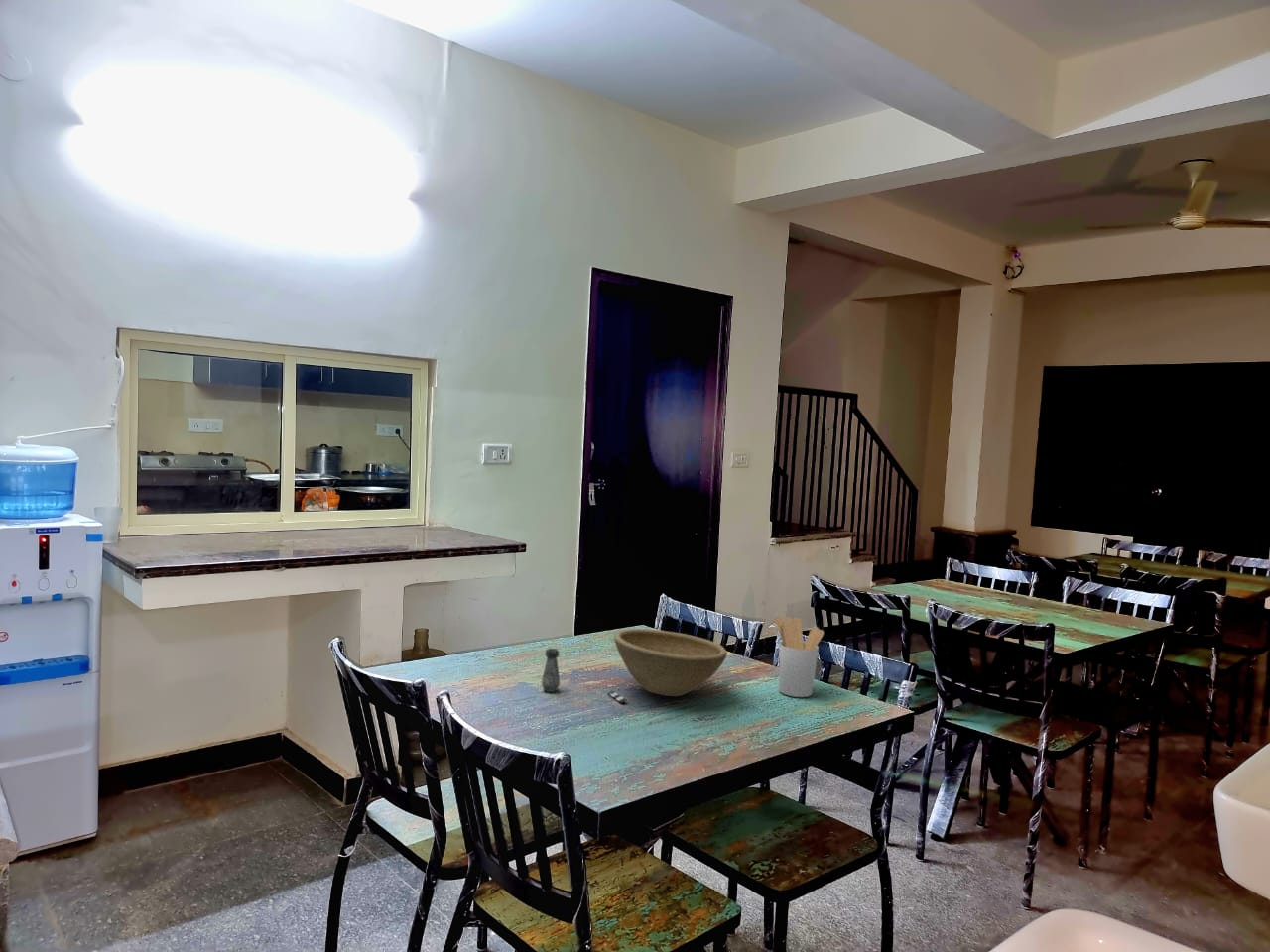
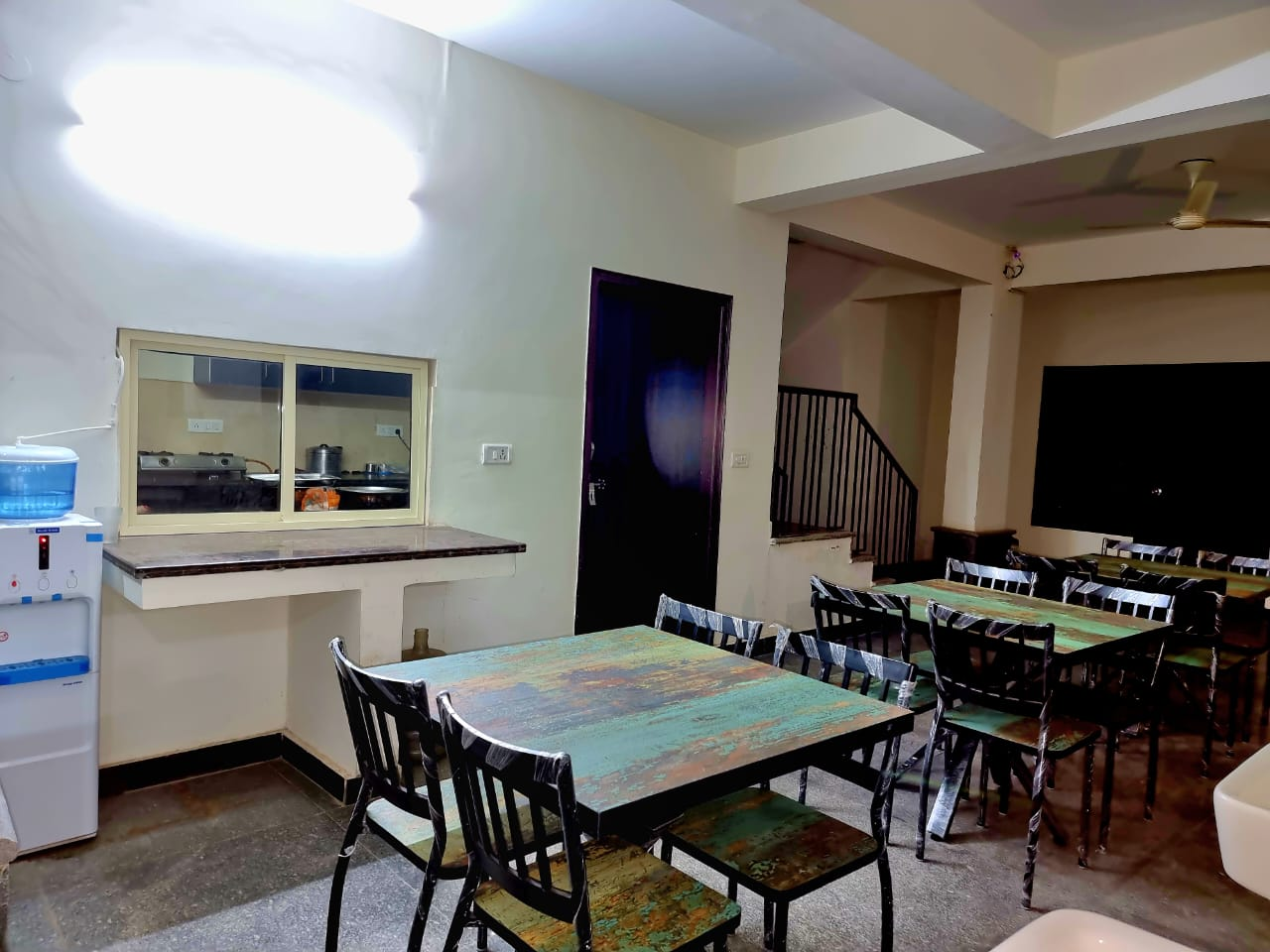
- utensil holder [773,616,825,698]
- salt shaker [541,648,561,693]
- bowl [606,628,728,704]
